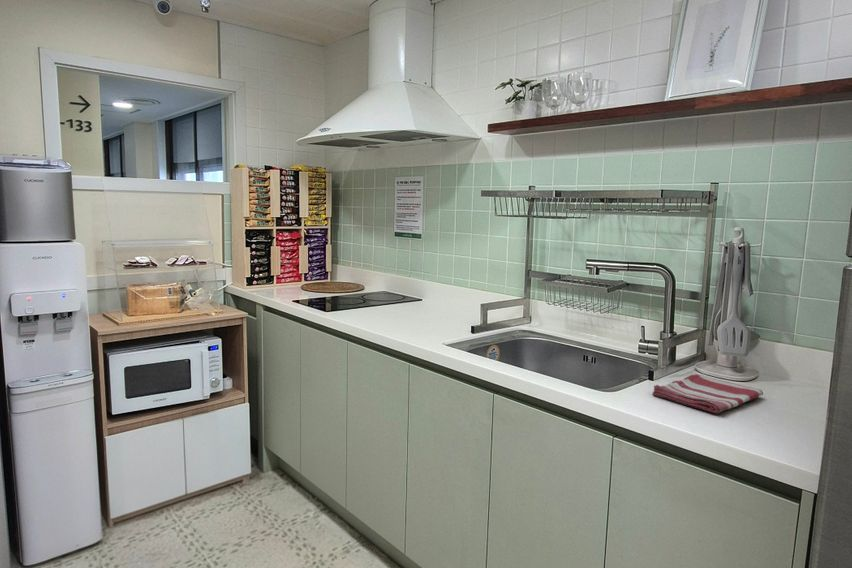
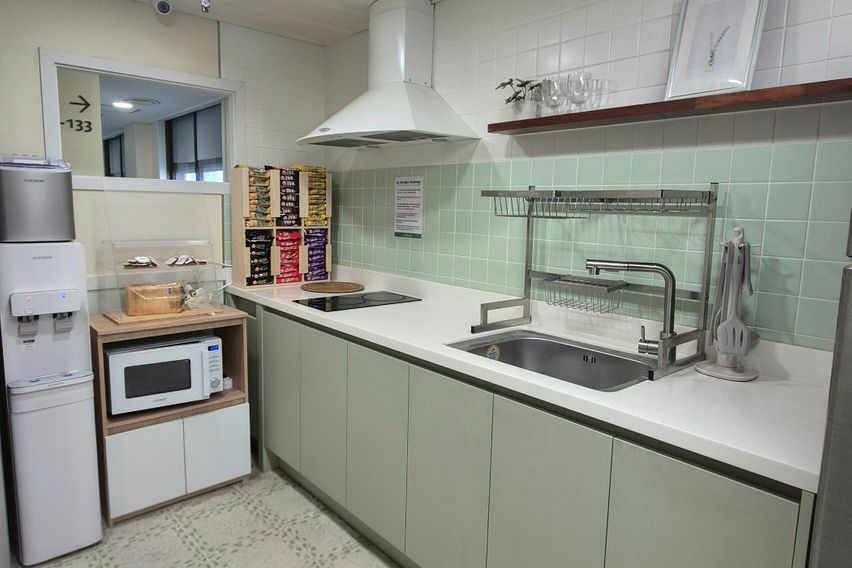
- dish towel [651,373,764,414]
